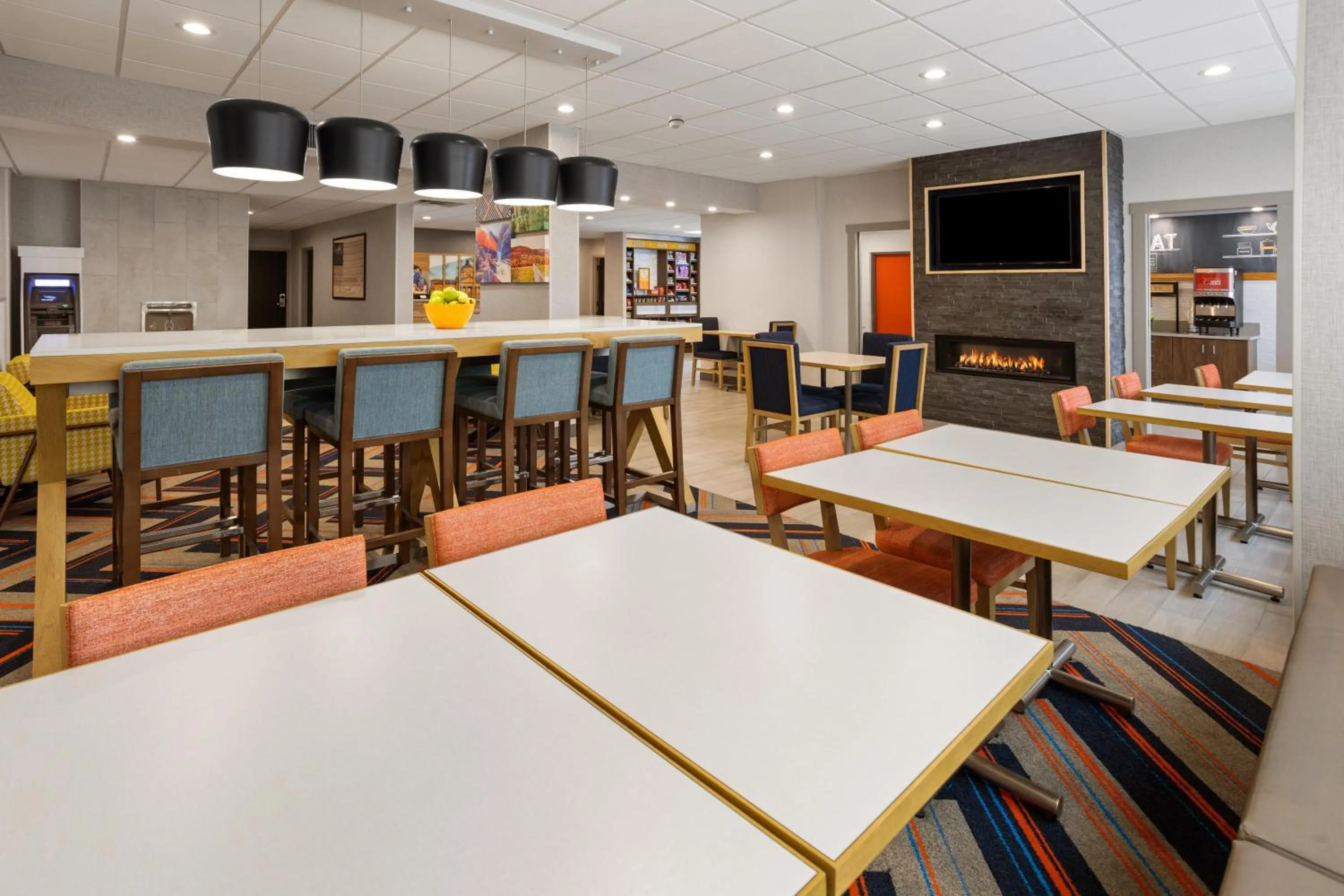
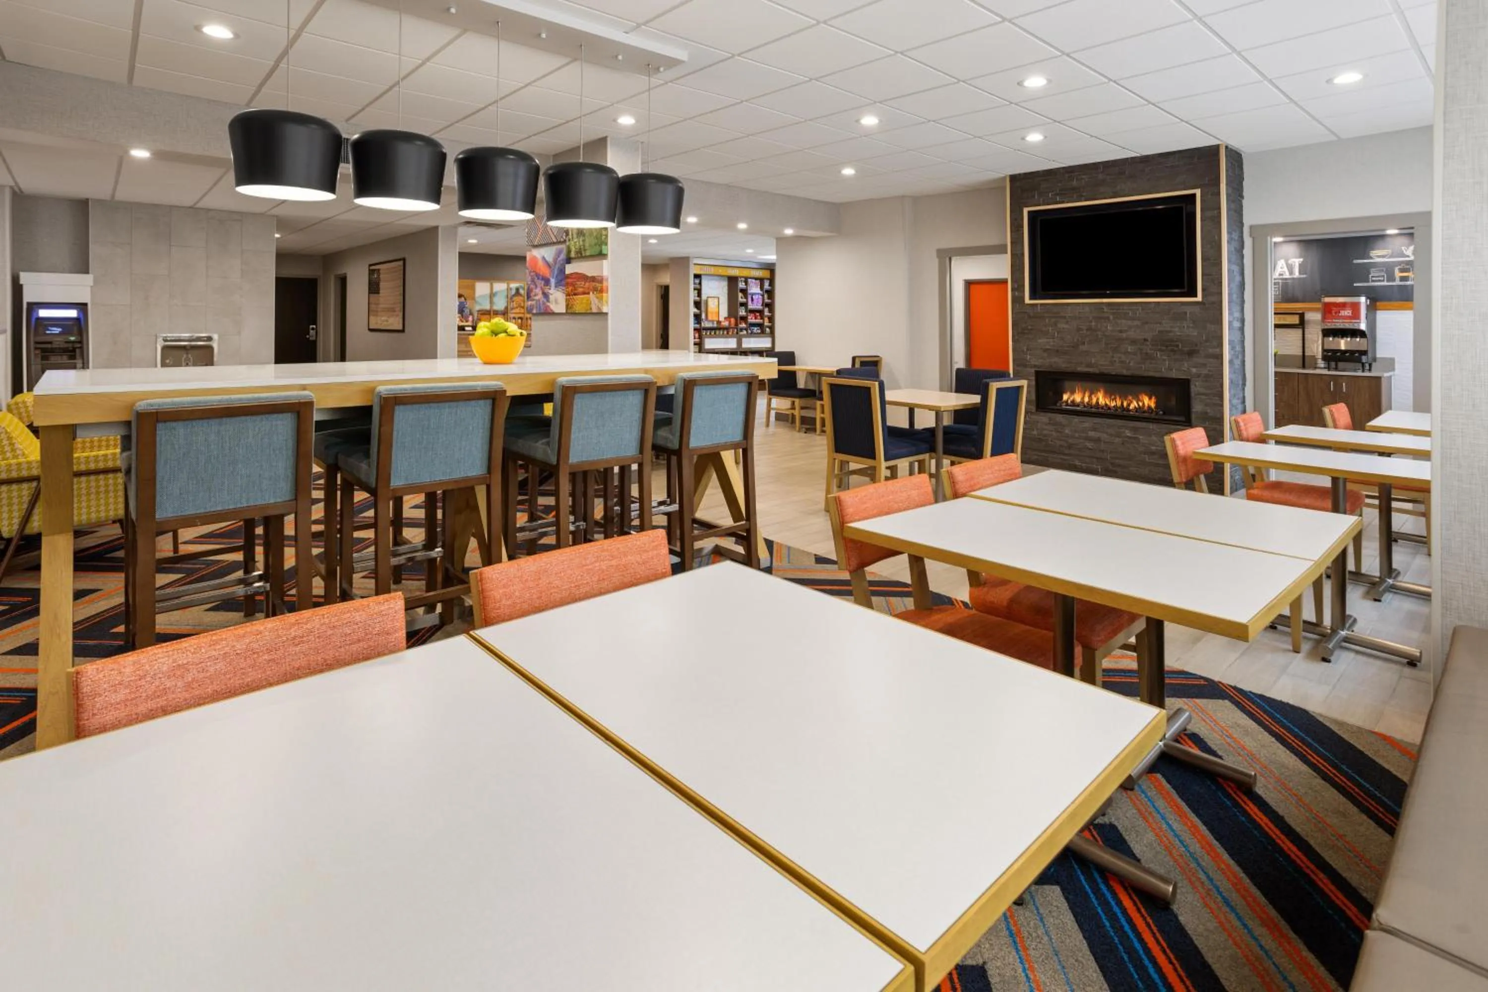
- smoke detector [668,114,685,130]
